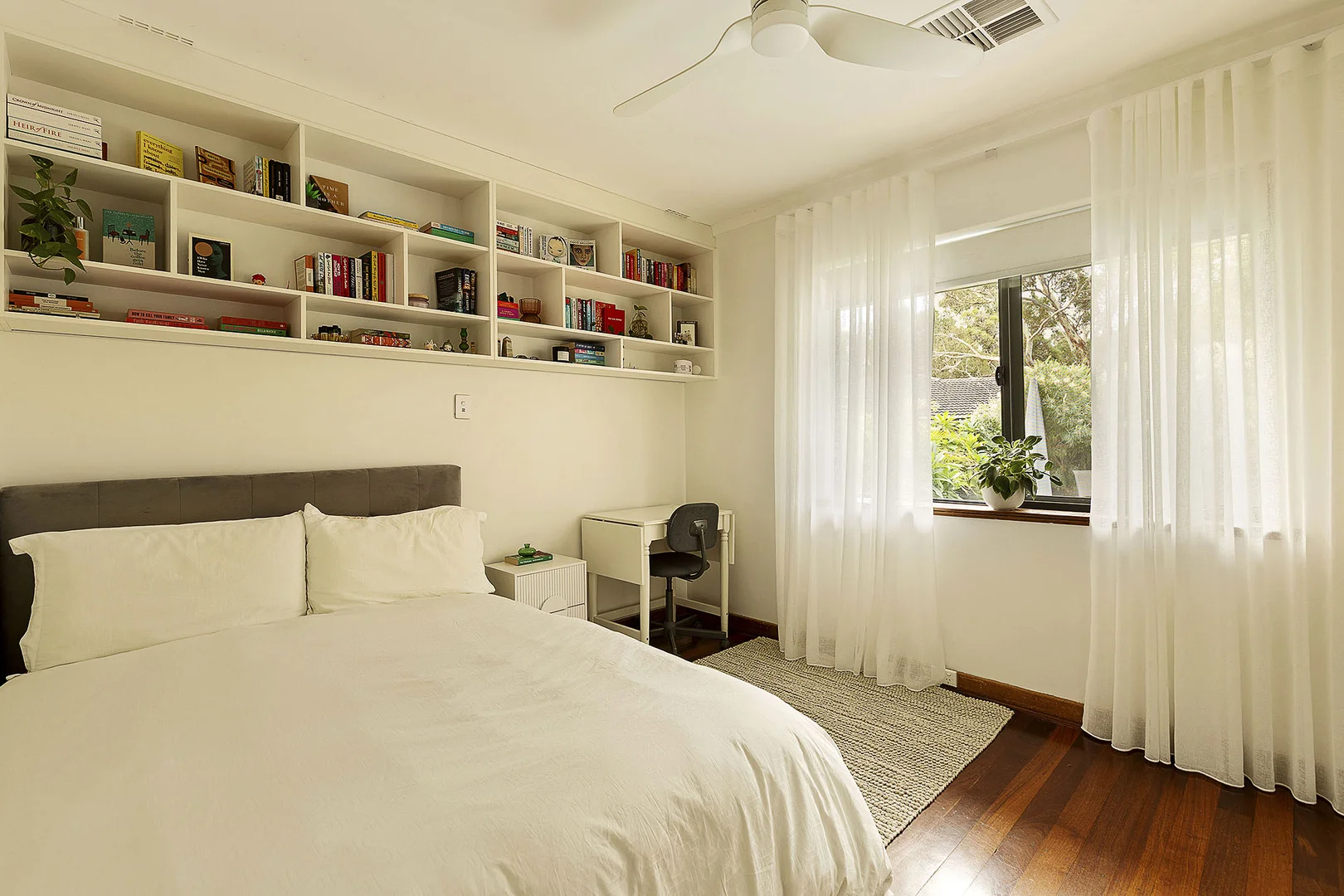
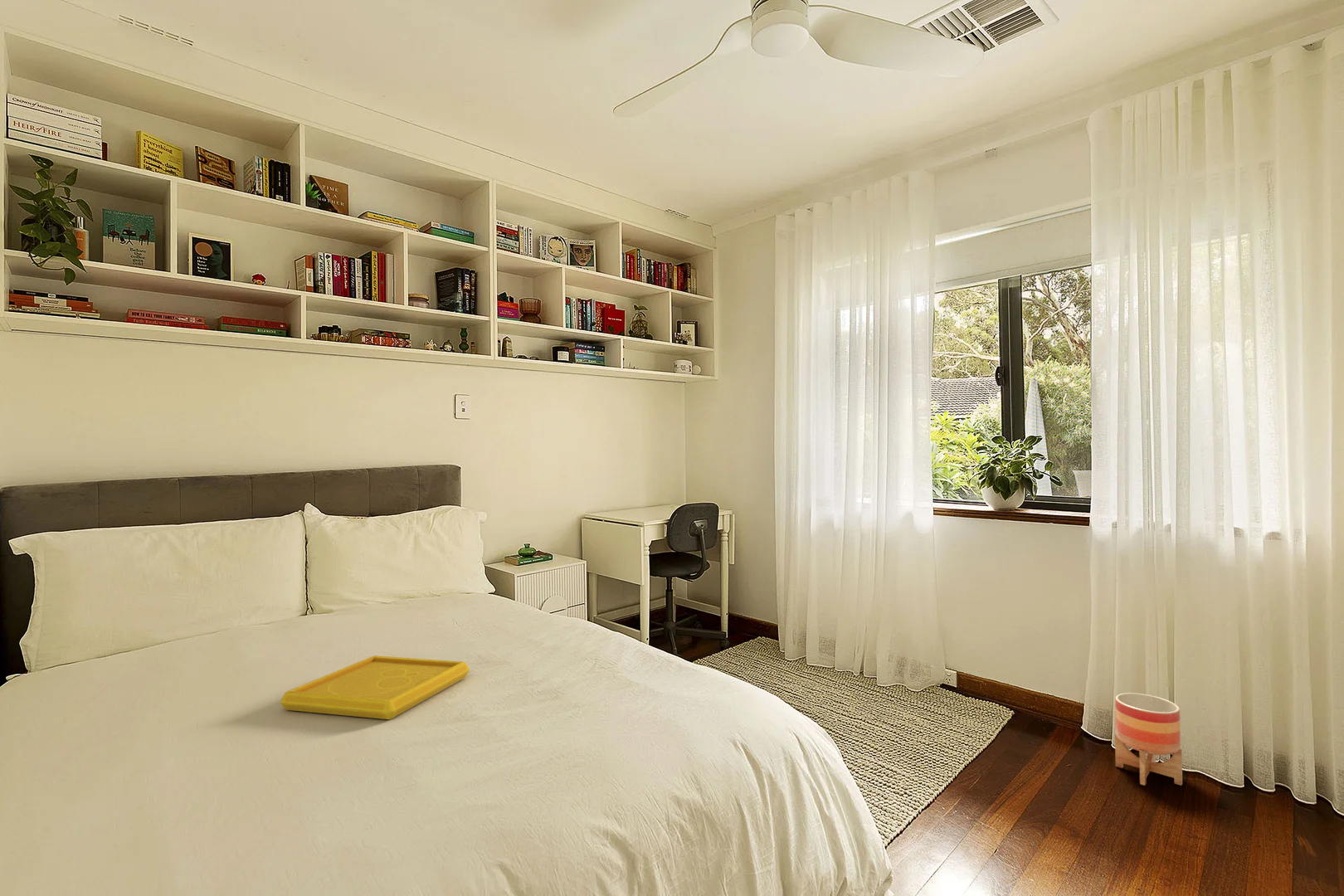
+ planter [1114,692,1183,786]
+ serving tray [280,655,470,720]
